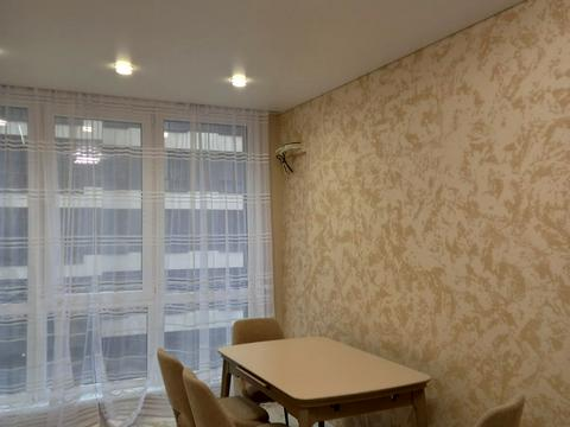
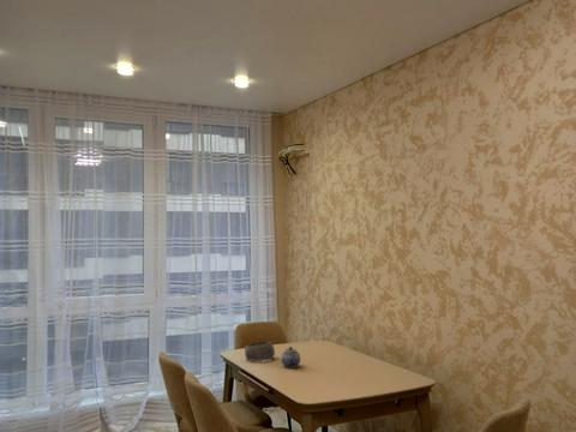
+ teapot [280,346,301,368]
+ bowl [244,340,276,362]
